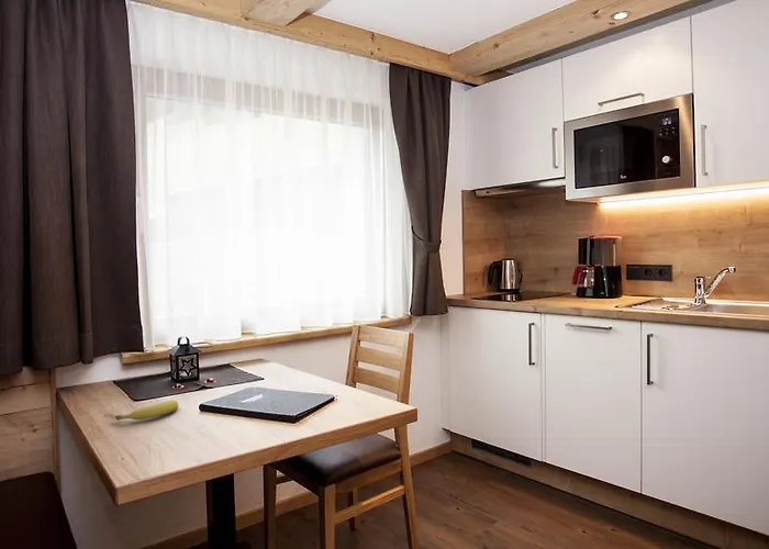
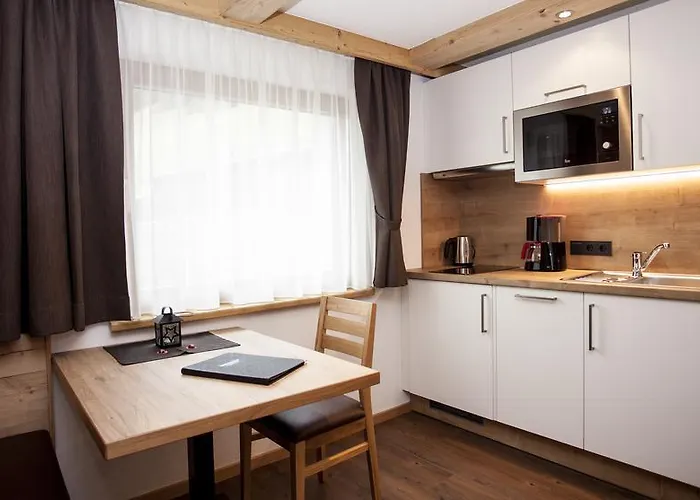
- fruit [114,399,179,422]
